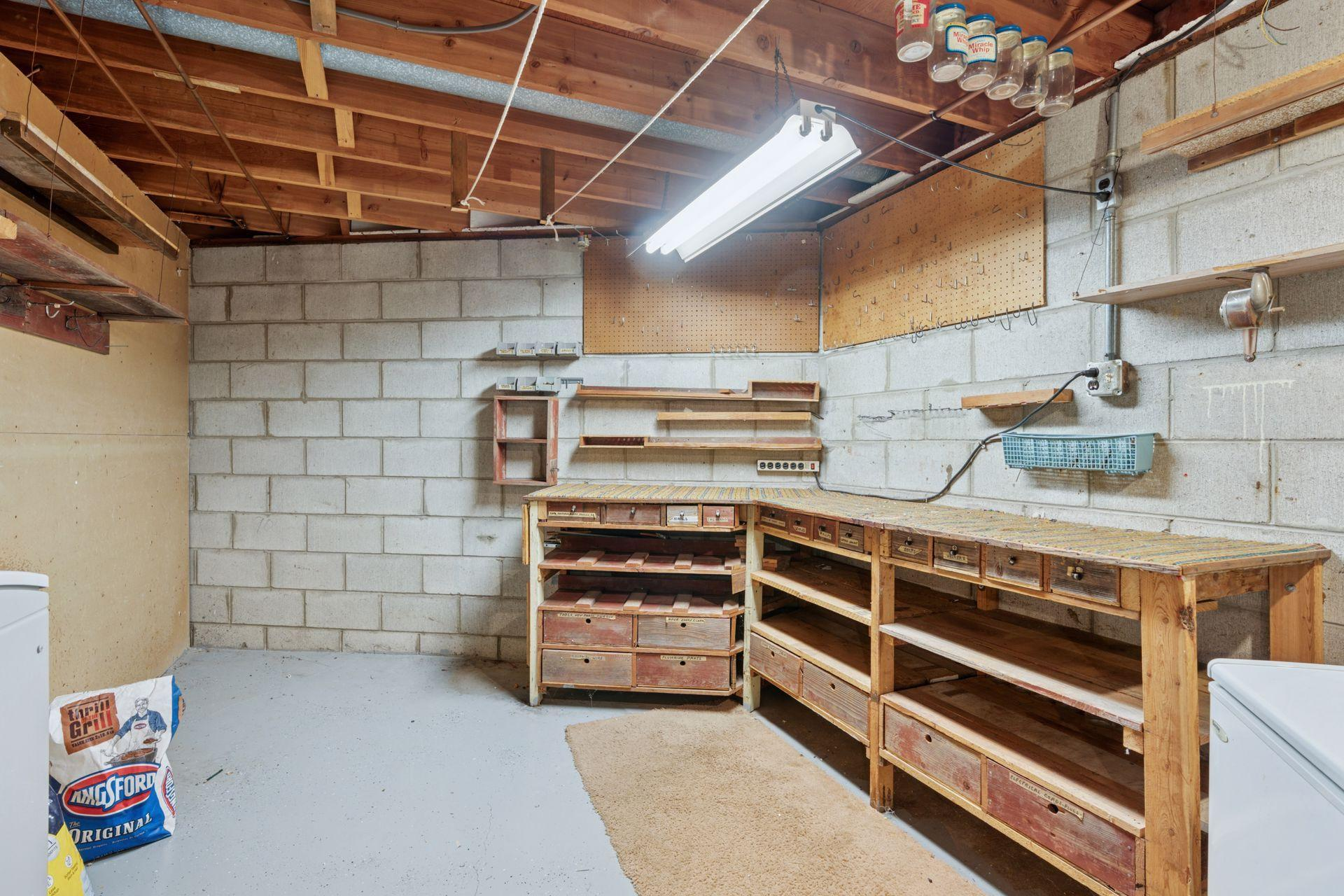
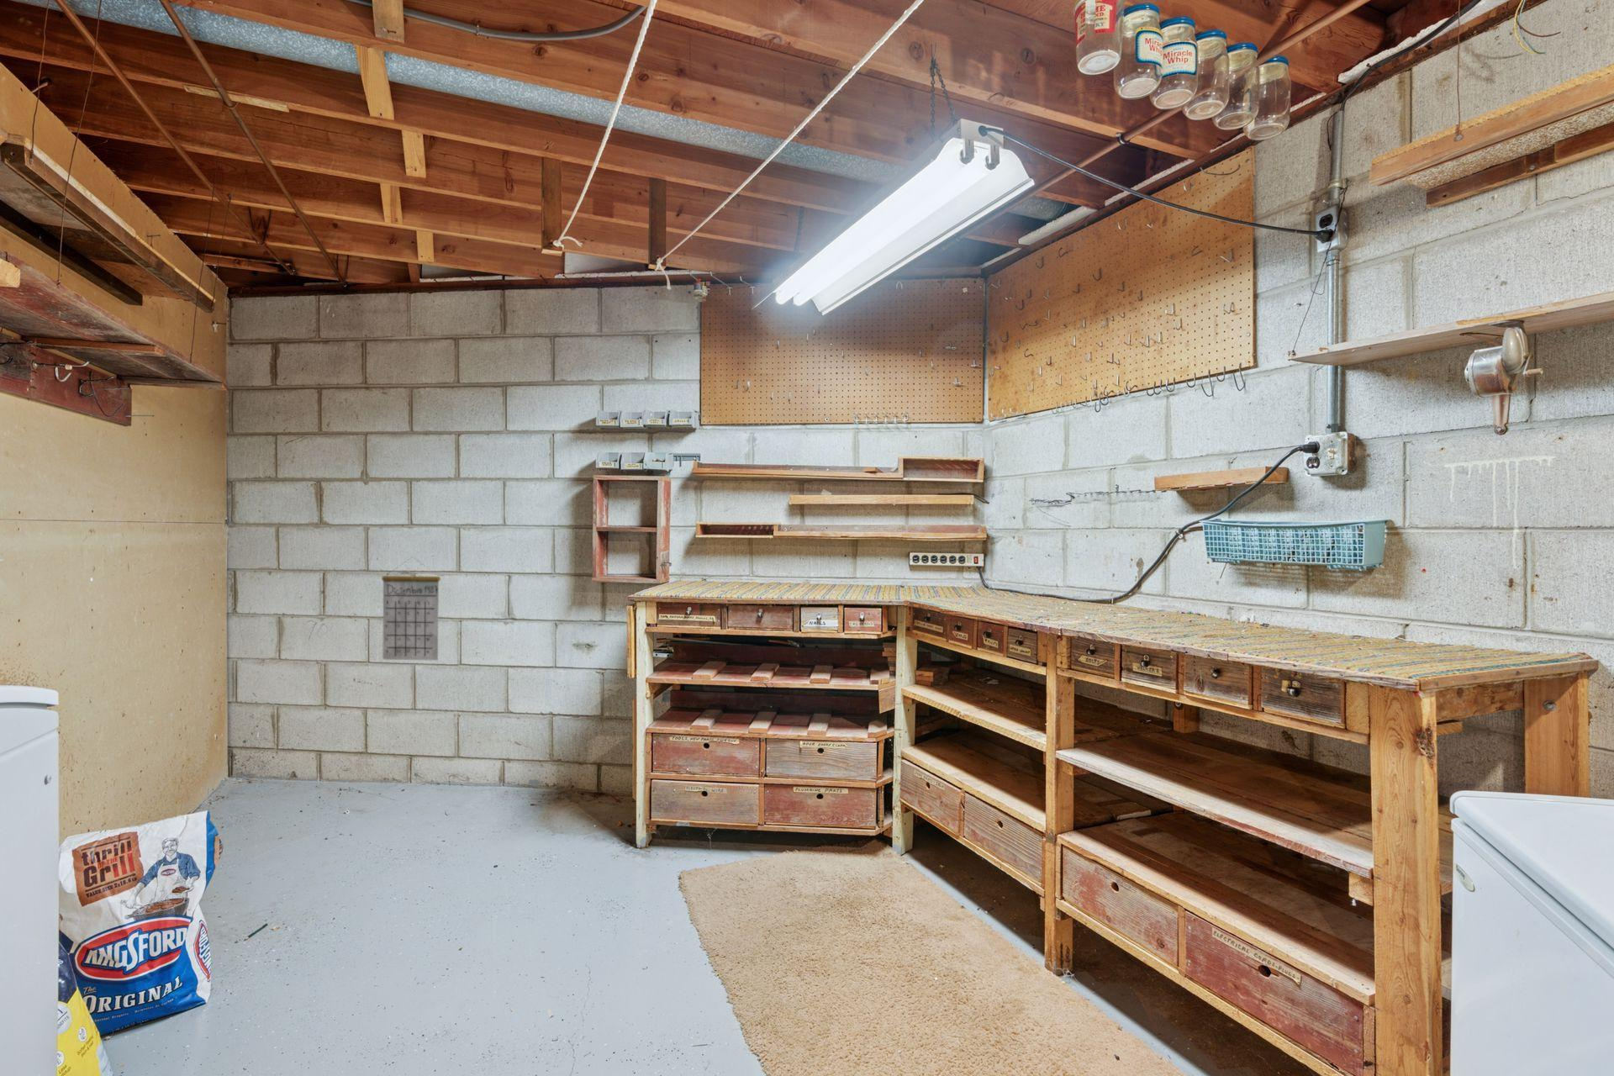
+ calendar [381,556,441,660]
